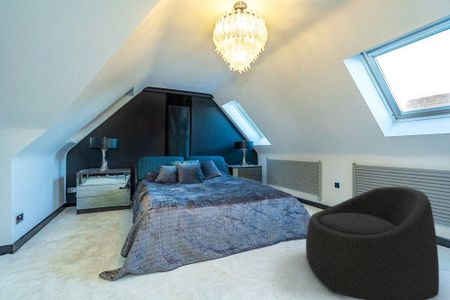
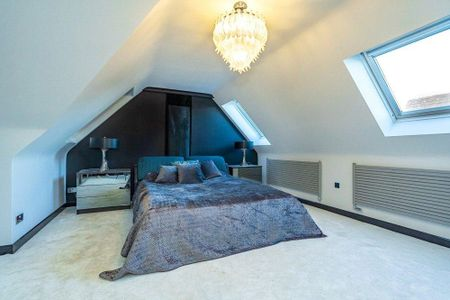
- armchair [305,186,440,300]
